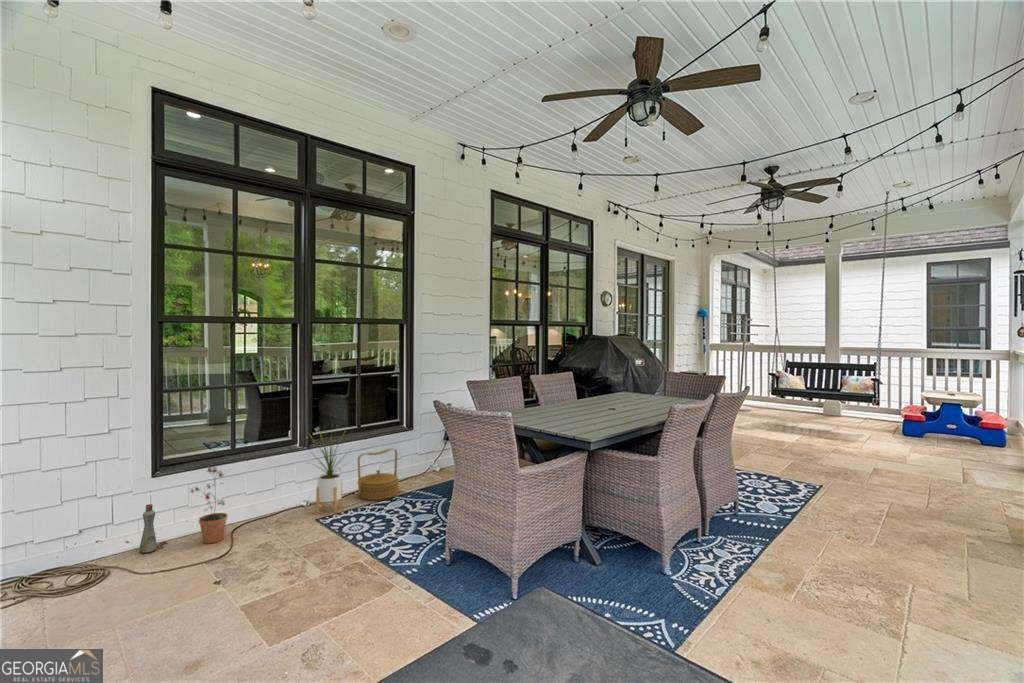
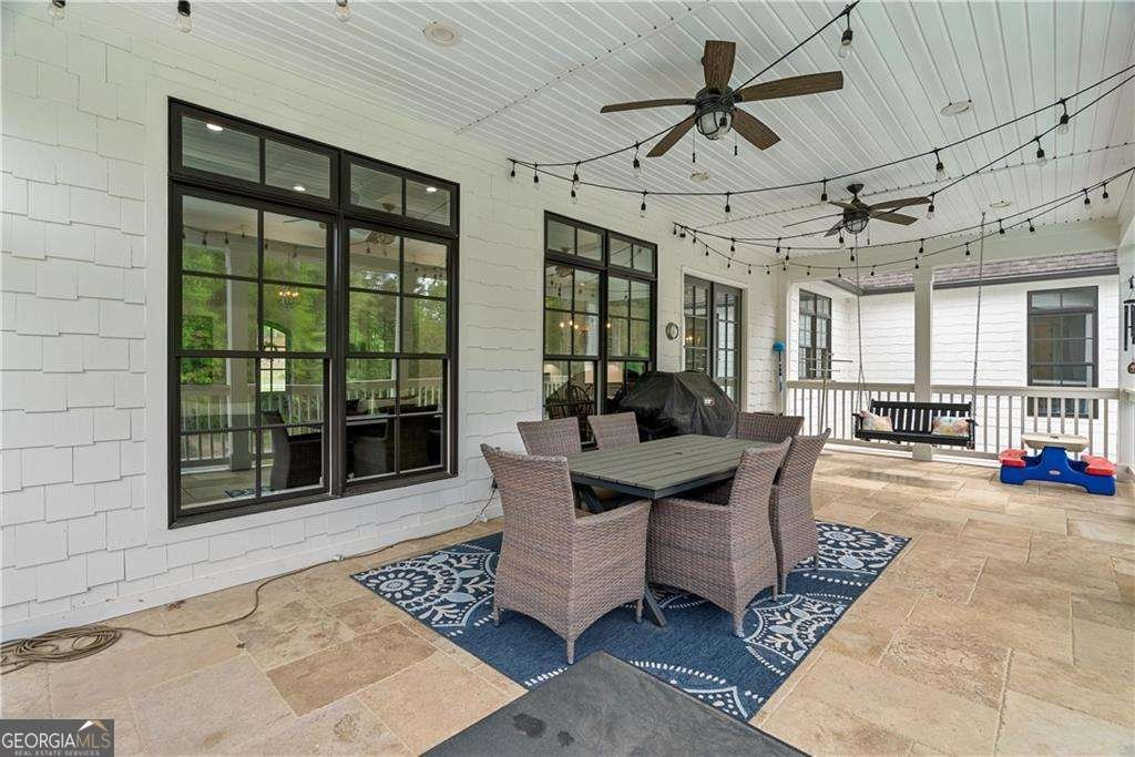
- house plant [305,422,353,514]
- basket [356,447,400,501]
- potted plant [190,465,228,544]
- bottle [138,503,158,554]
